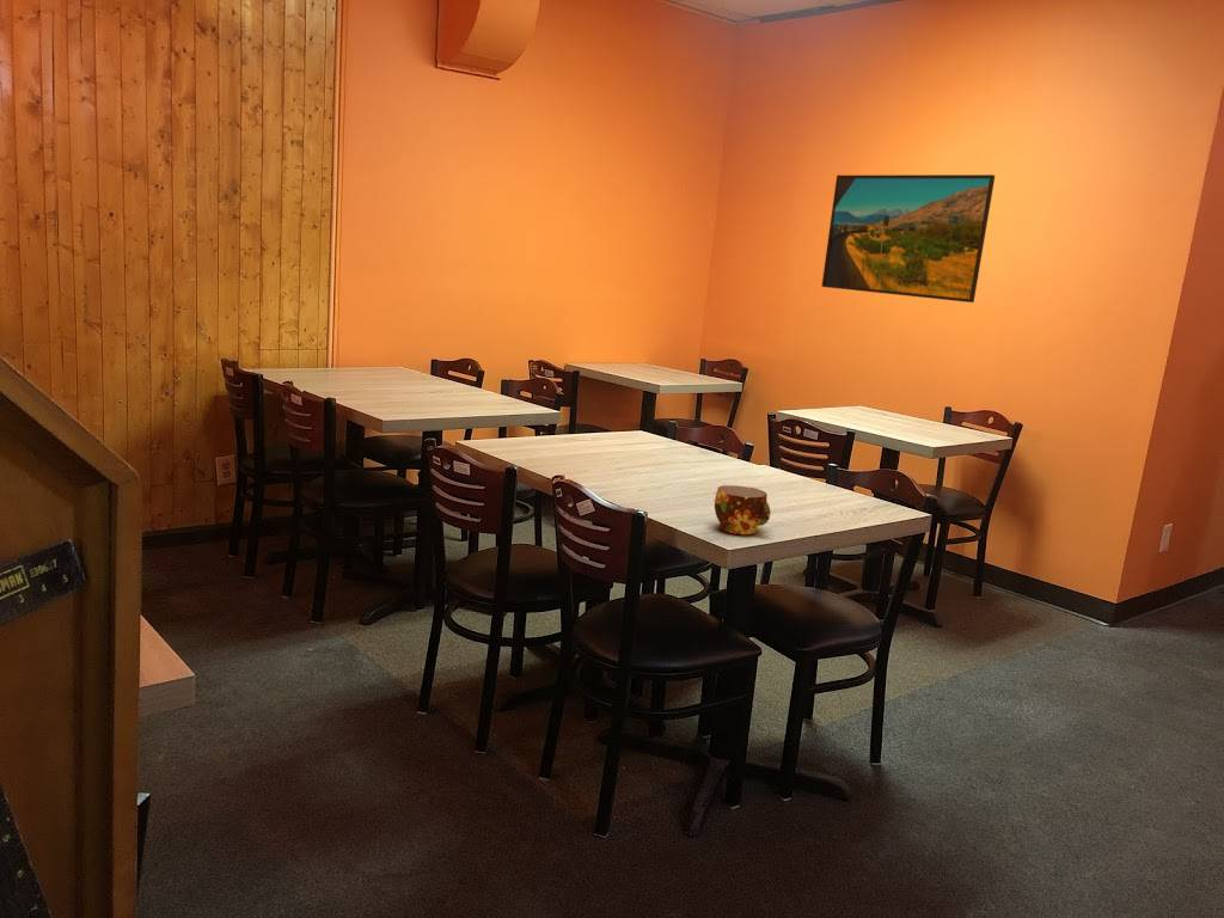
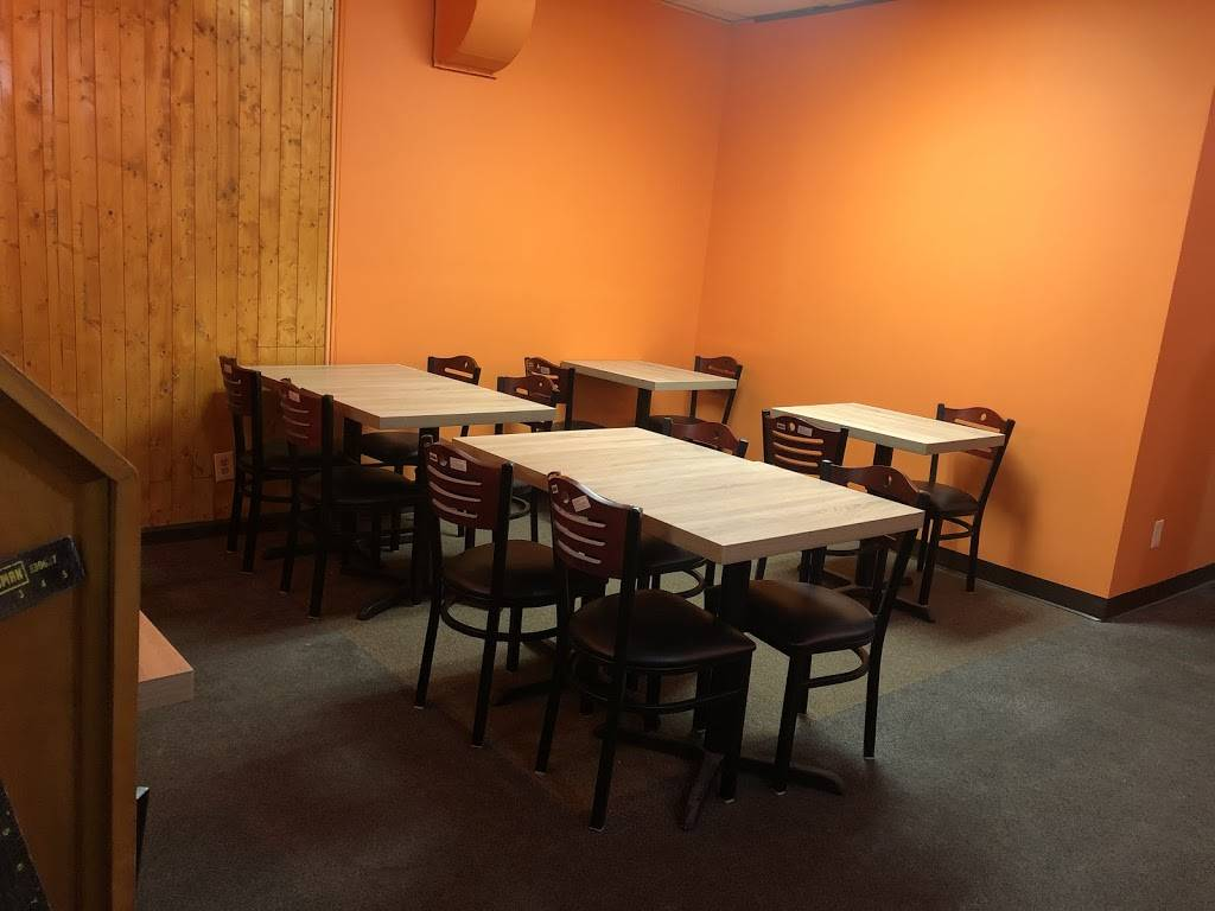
- cup [714,484,771,536]
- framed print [821,173,996,304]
